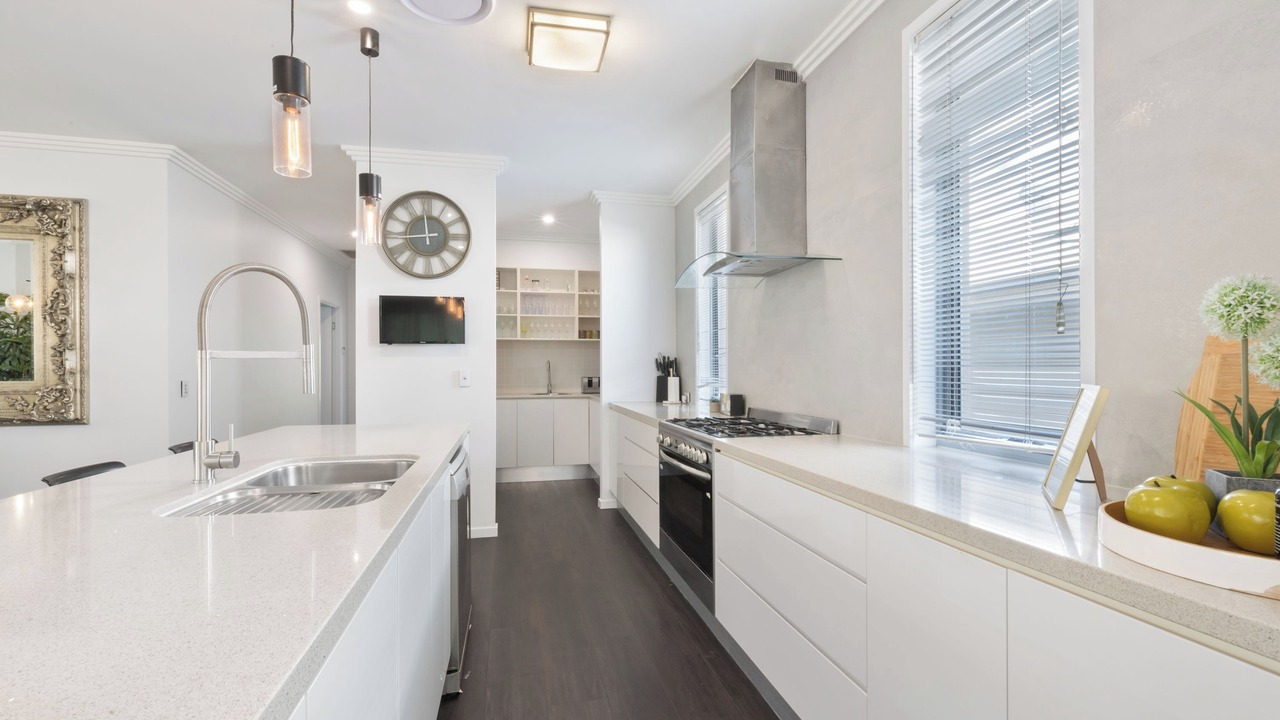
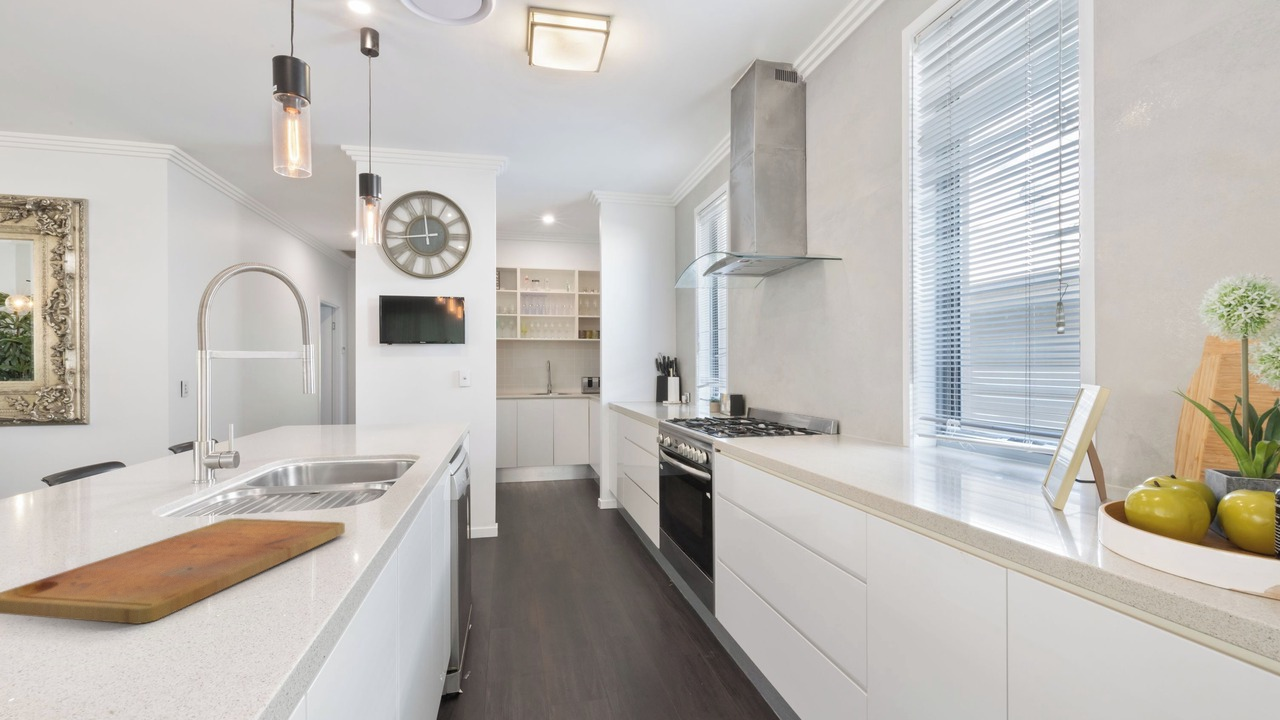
+ cutting board [0,517,346,625]
